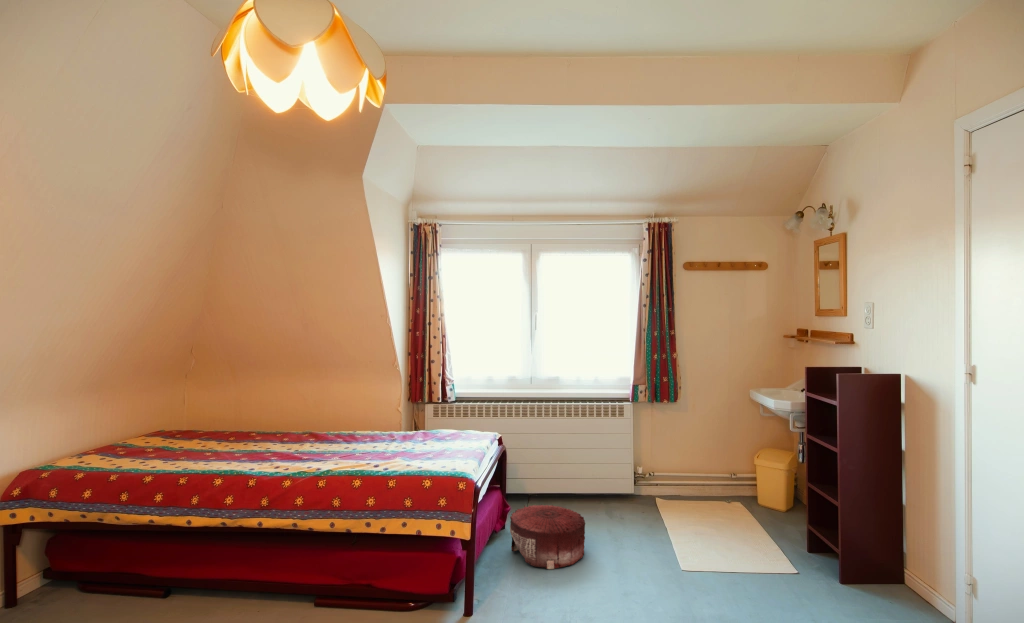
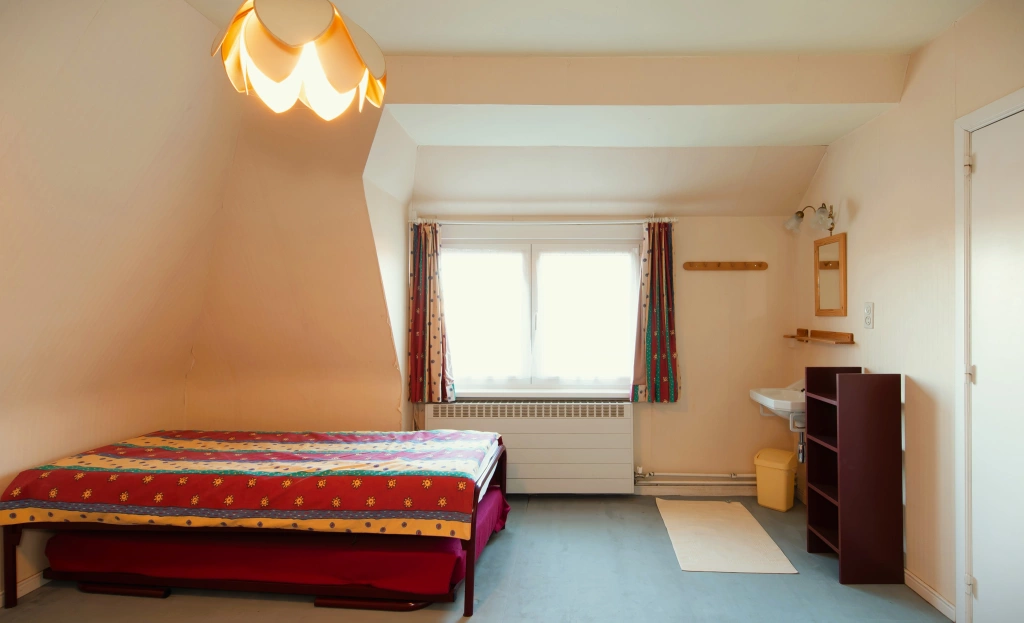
- pouf [509,504,587,570]
